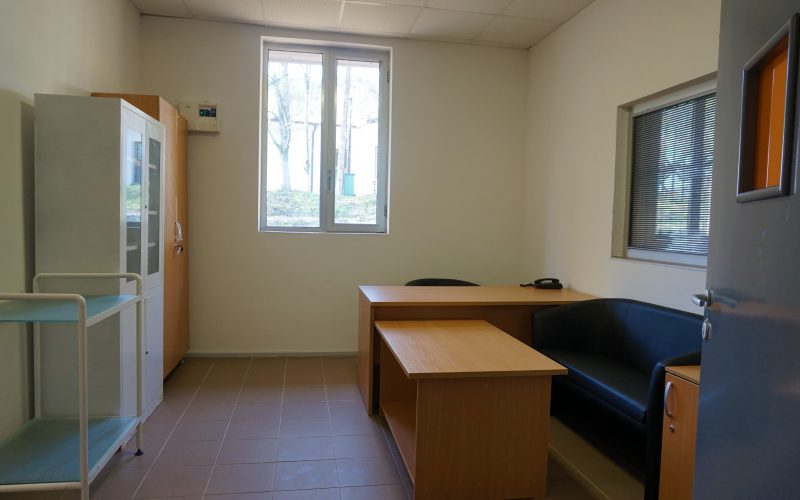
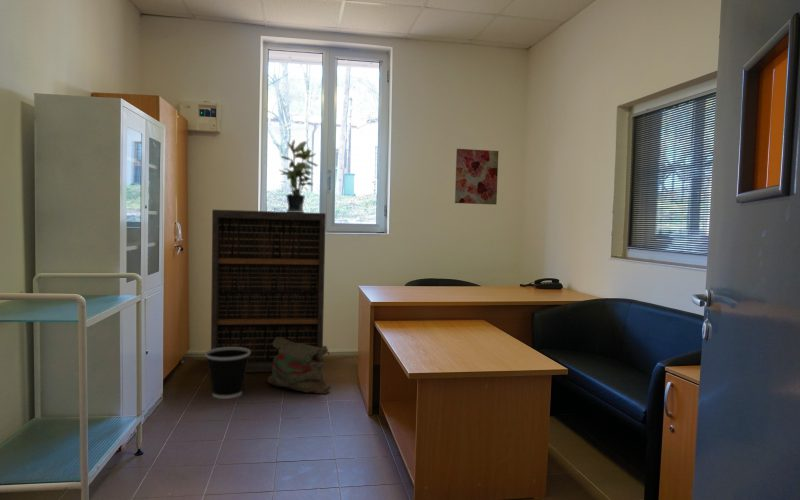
+ wall art [454,148,500,206]
+ wastebasket [204,347,250,400]
+ bag [267,337,332,396]
+ bookshelf [210,209,327,374]
+ potted plant [279,138,319,212]
